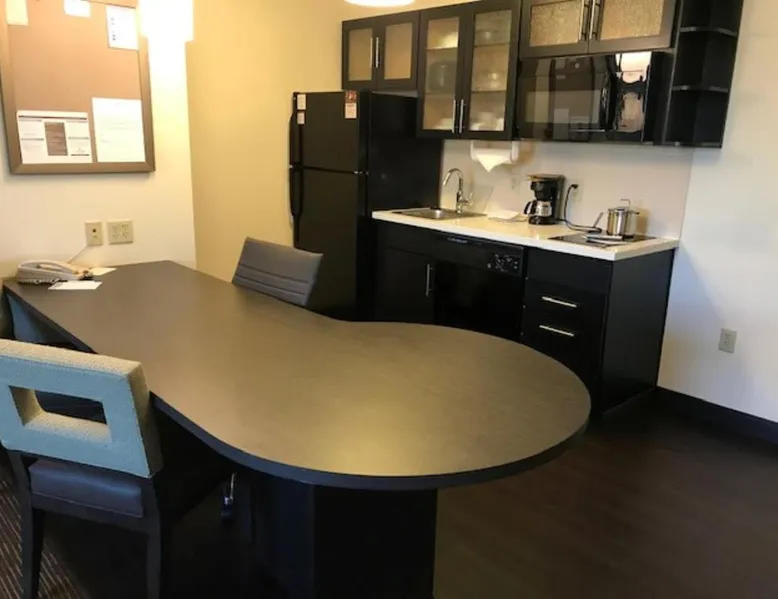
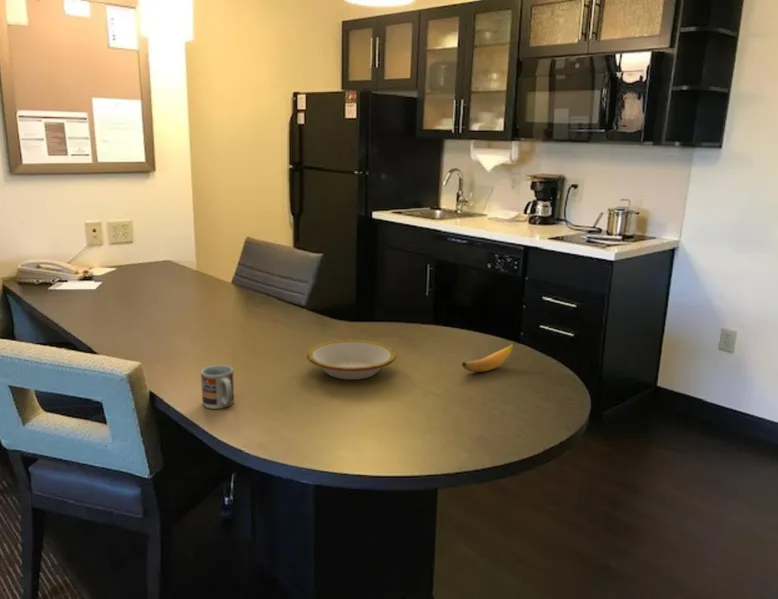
+ banana [461,341,516,373]
+ cup [200,364,235,410]
+ bowl [306,339,397,381]
